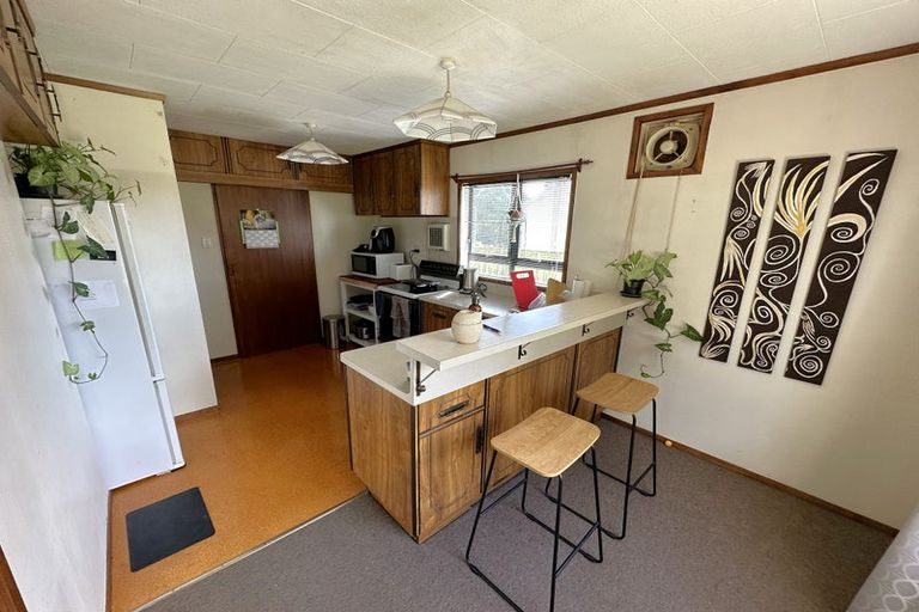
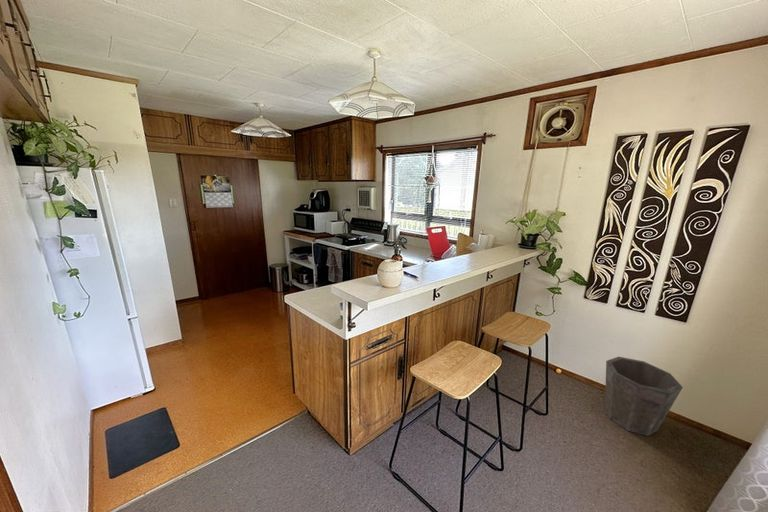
+ waste bin [604,356,684,437]
